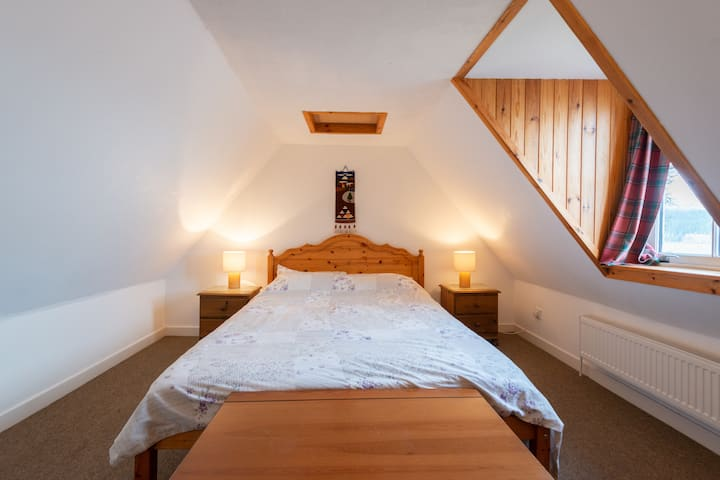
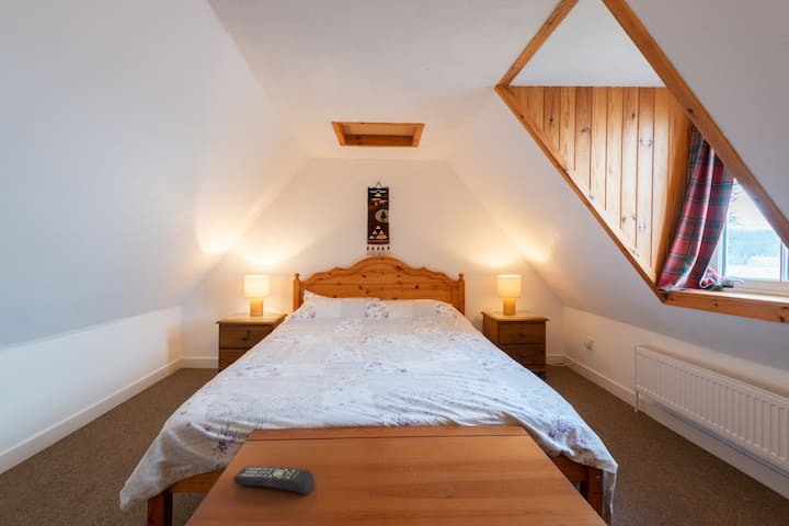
+ remote control [232,466,316,495]
